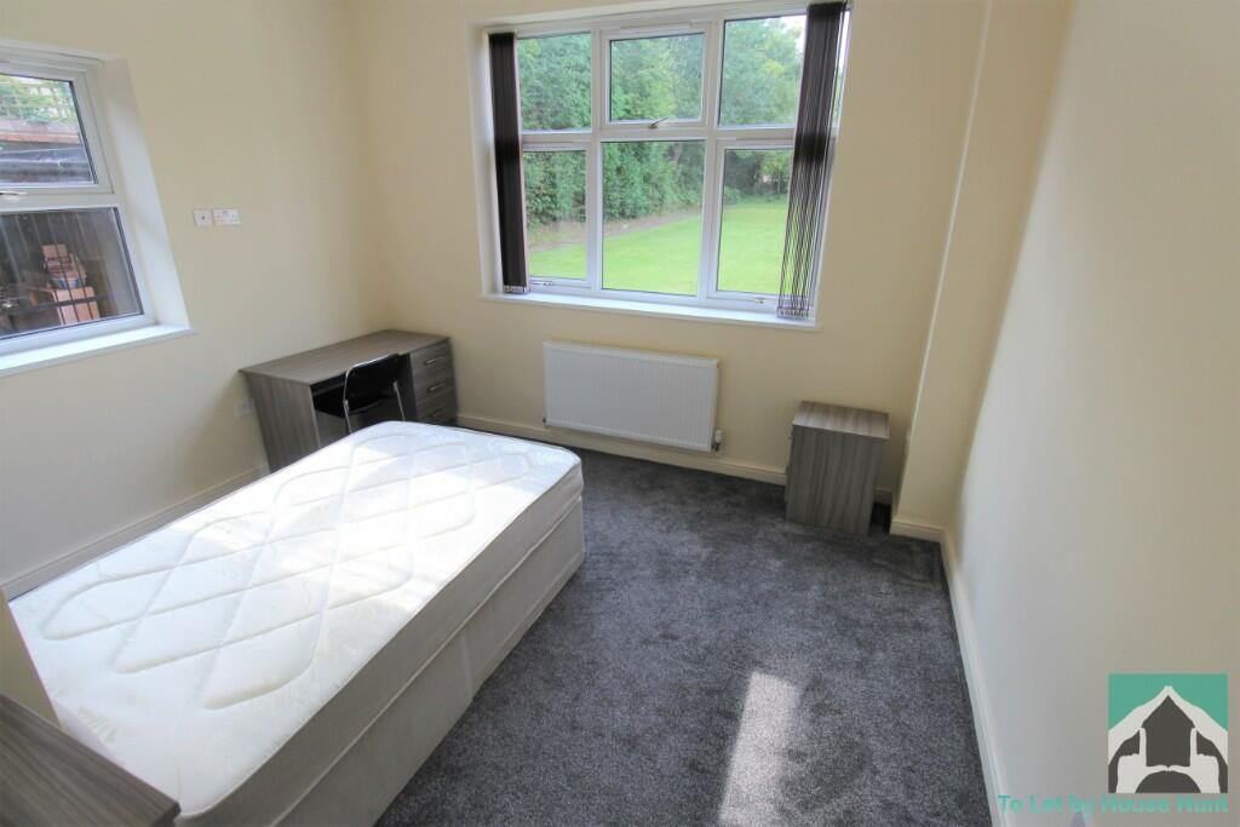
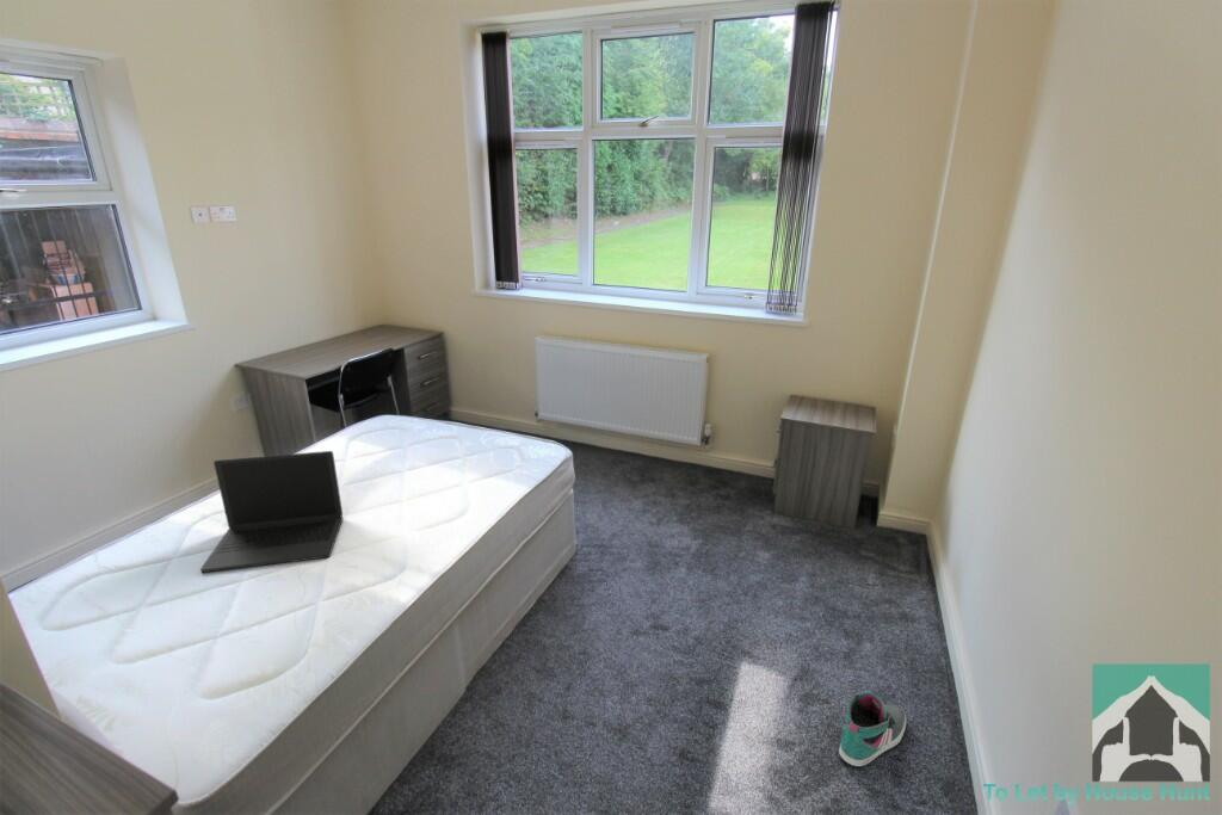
+ laptop [199,450,344,574]
+ sneaker [838,691,907,768]
